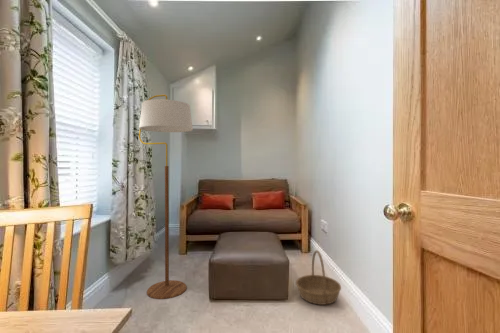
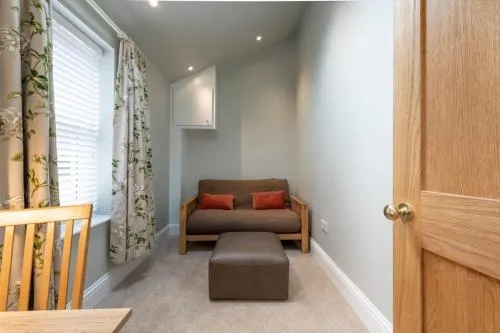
- floor lamp [138,94,194,300]
- basket [295,250,342,306]
